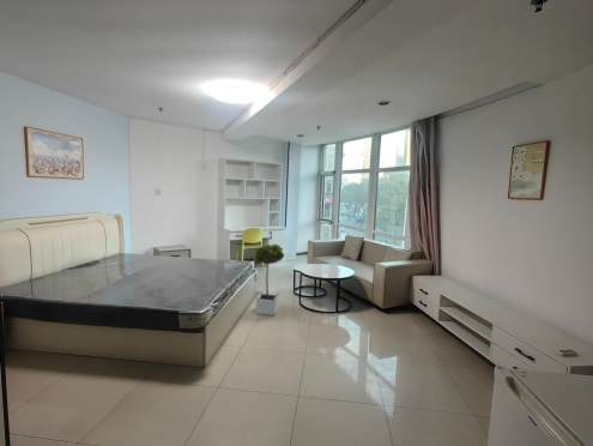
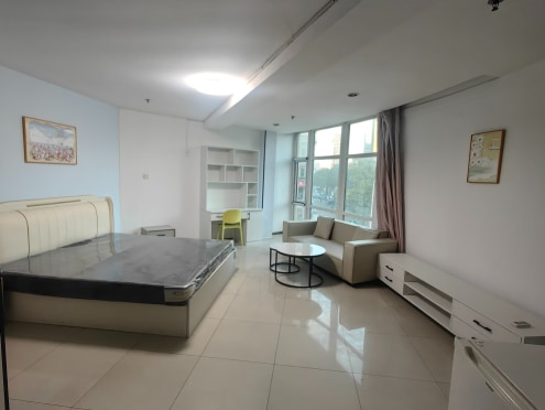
- potted tree [254,242,285,317]
